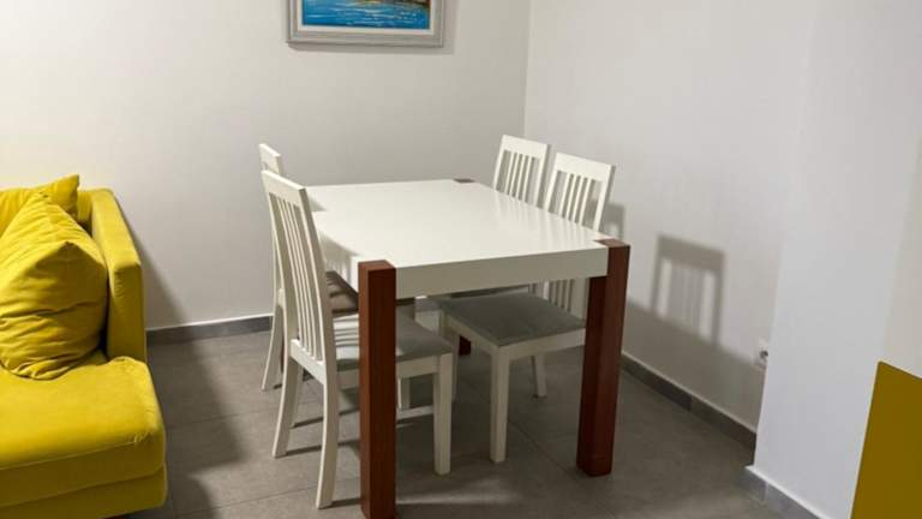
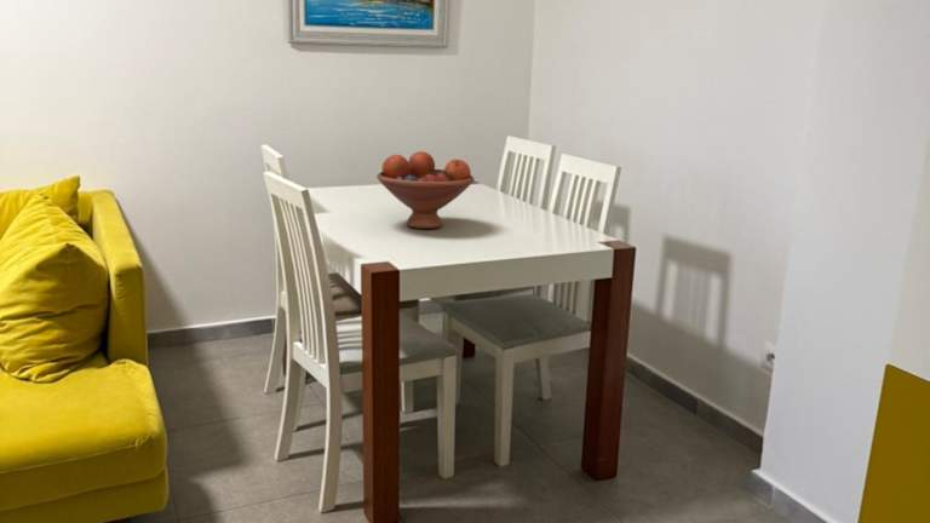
+ fruit bowl [375,150,476,230]
